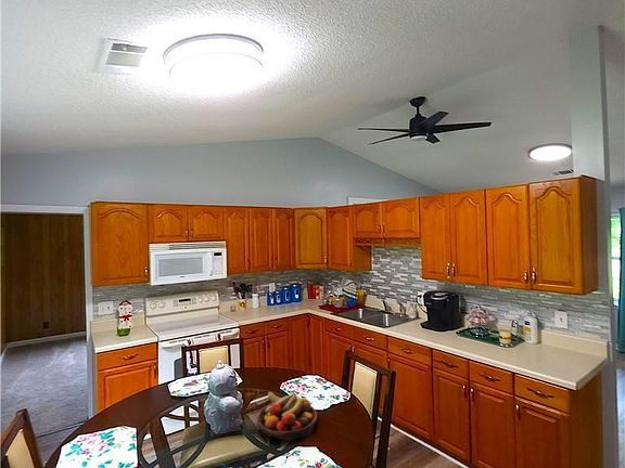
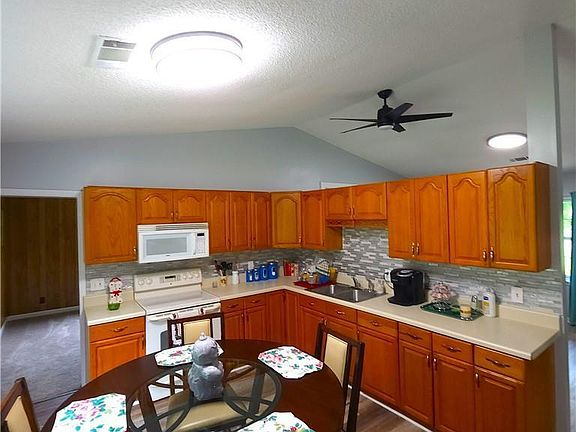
- fruit bowl [256,391,318,442]
